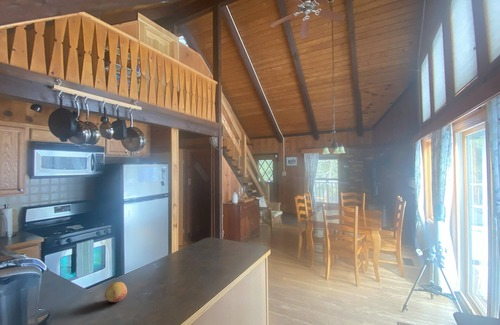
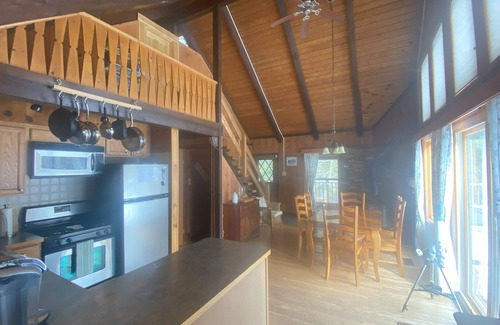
- fruit [104,281,128,303]
